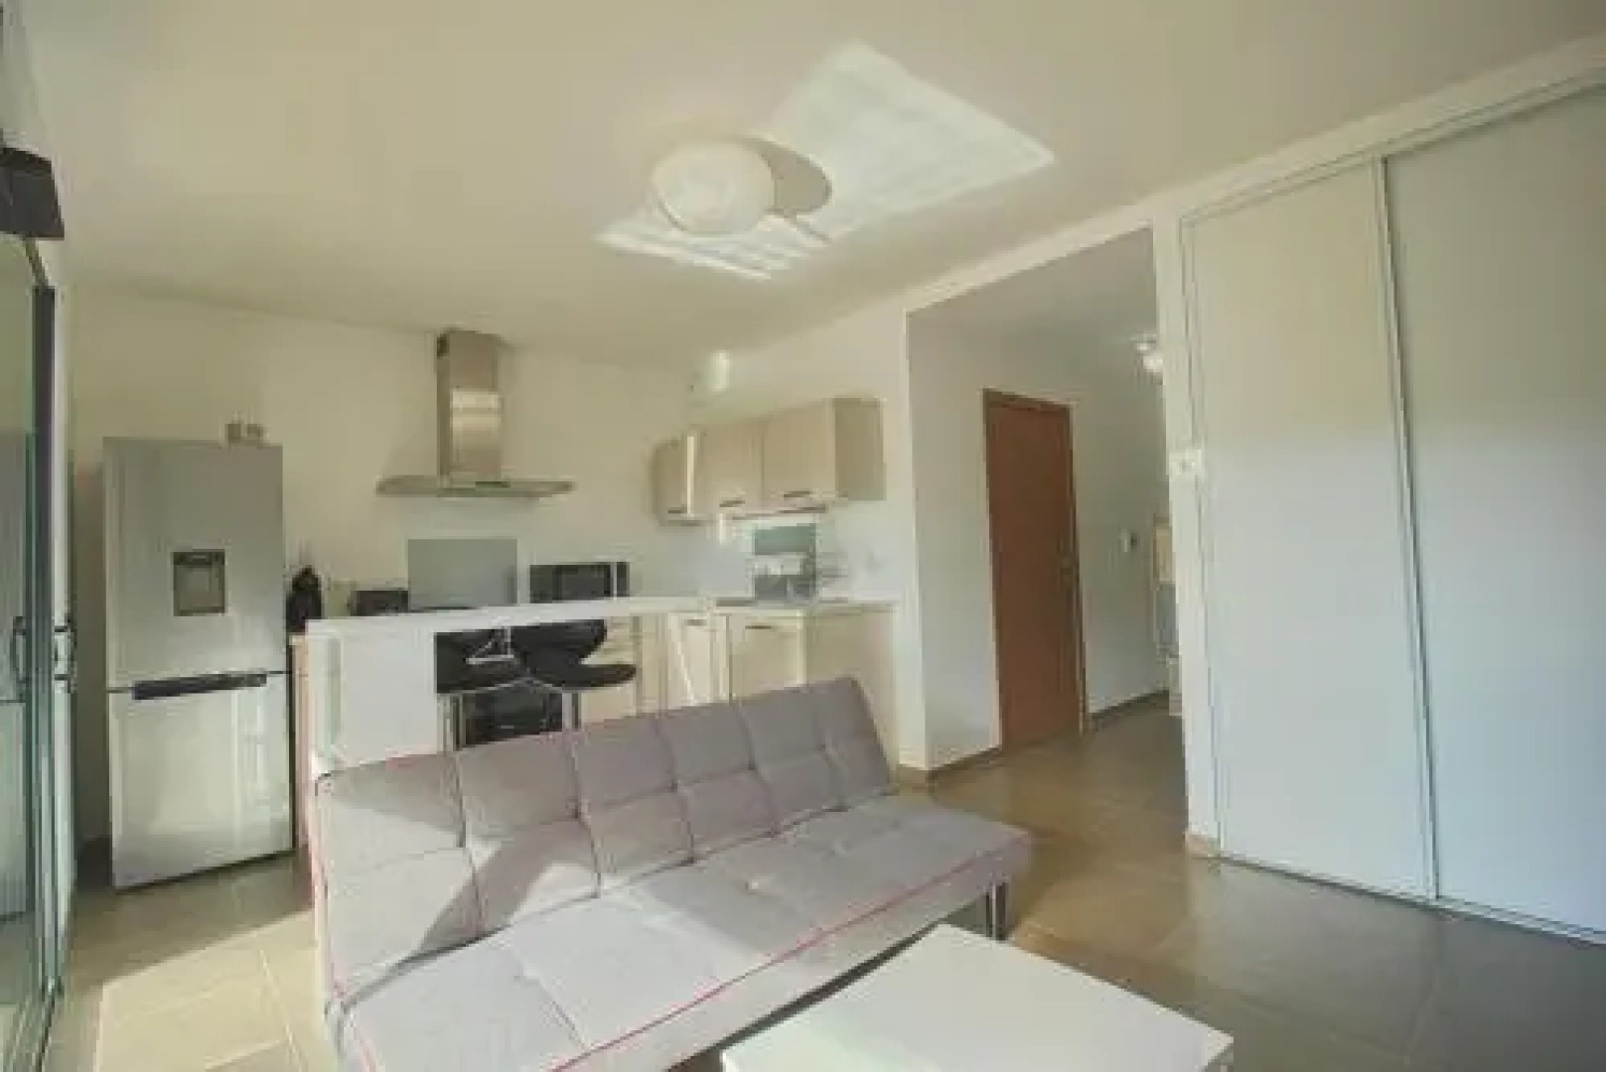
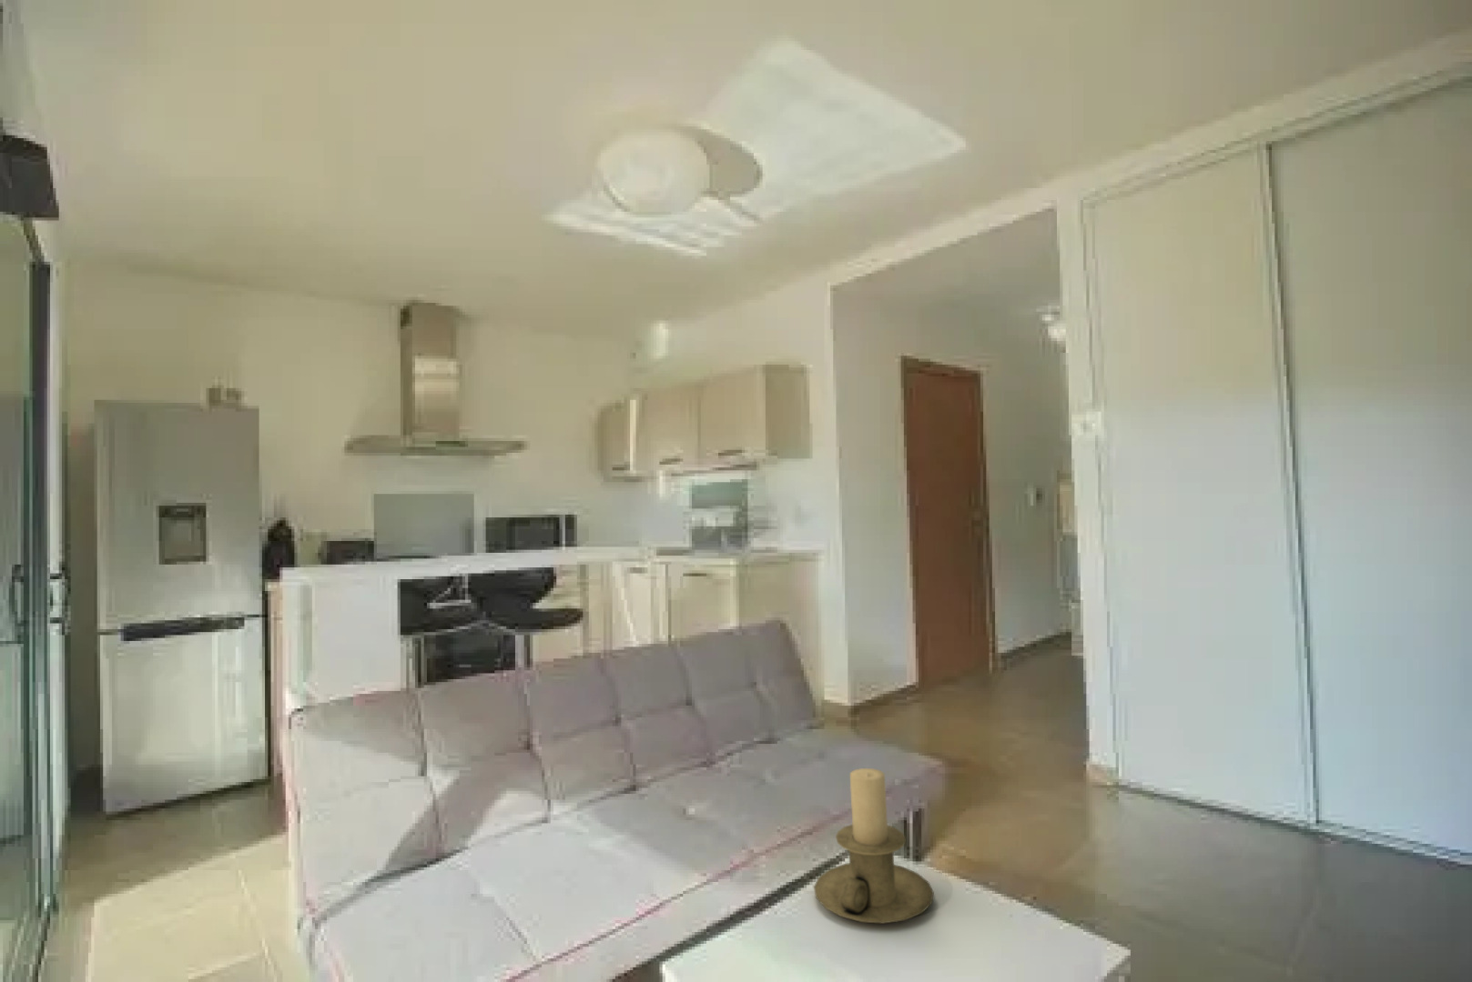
+ candle holder [813,767,935,924]
